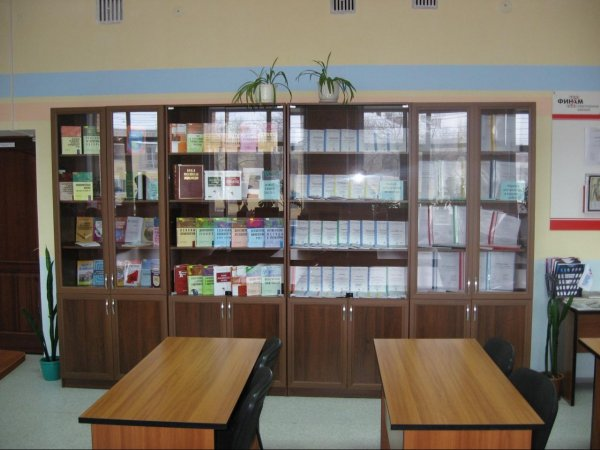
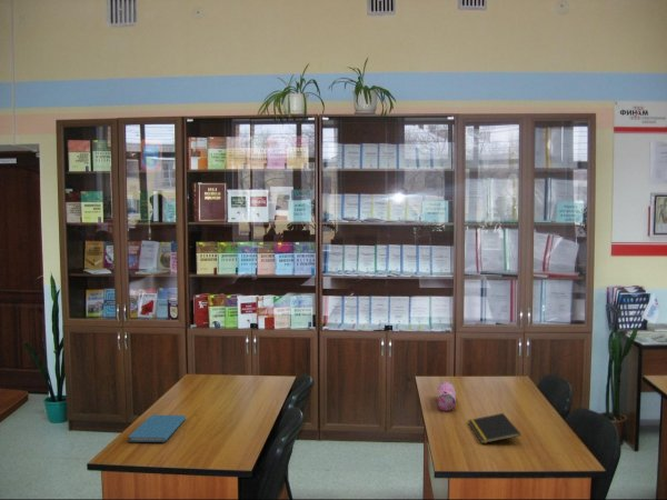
+ book [128,413,187,443]
+ notepad [467,412,521,444]
+ pencil case [437,380,457,412]
